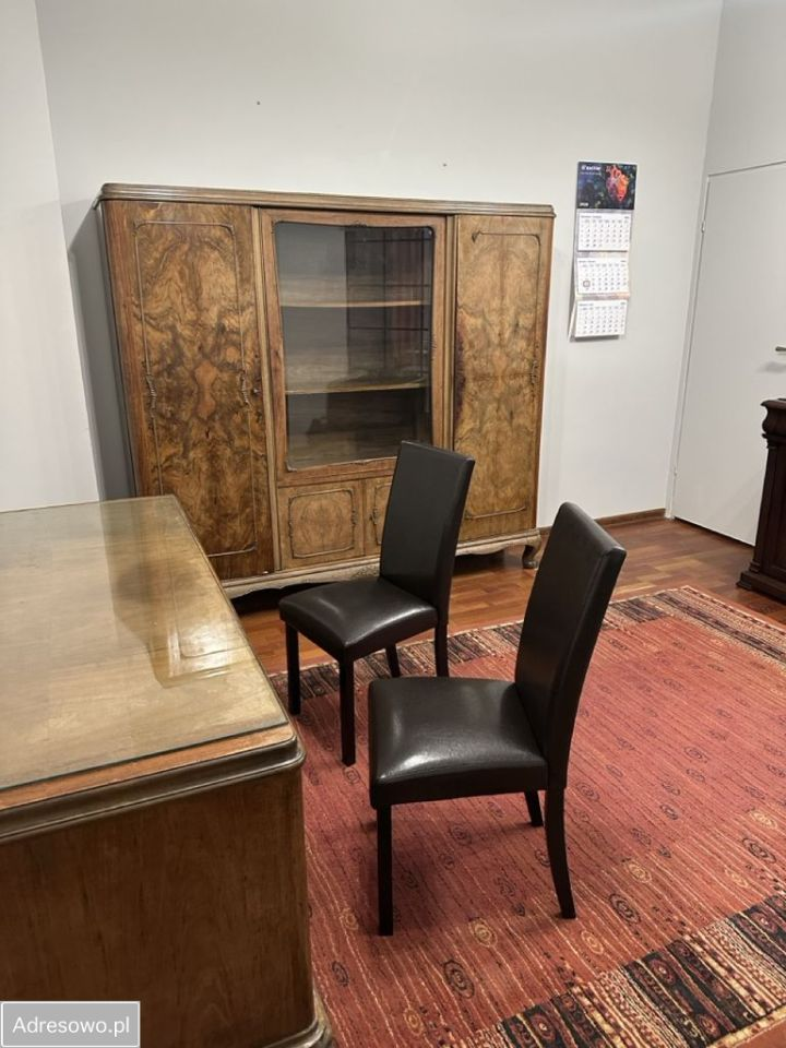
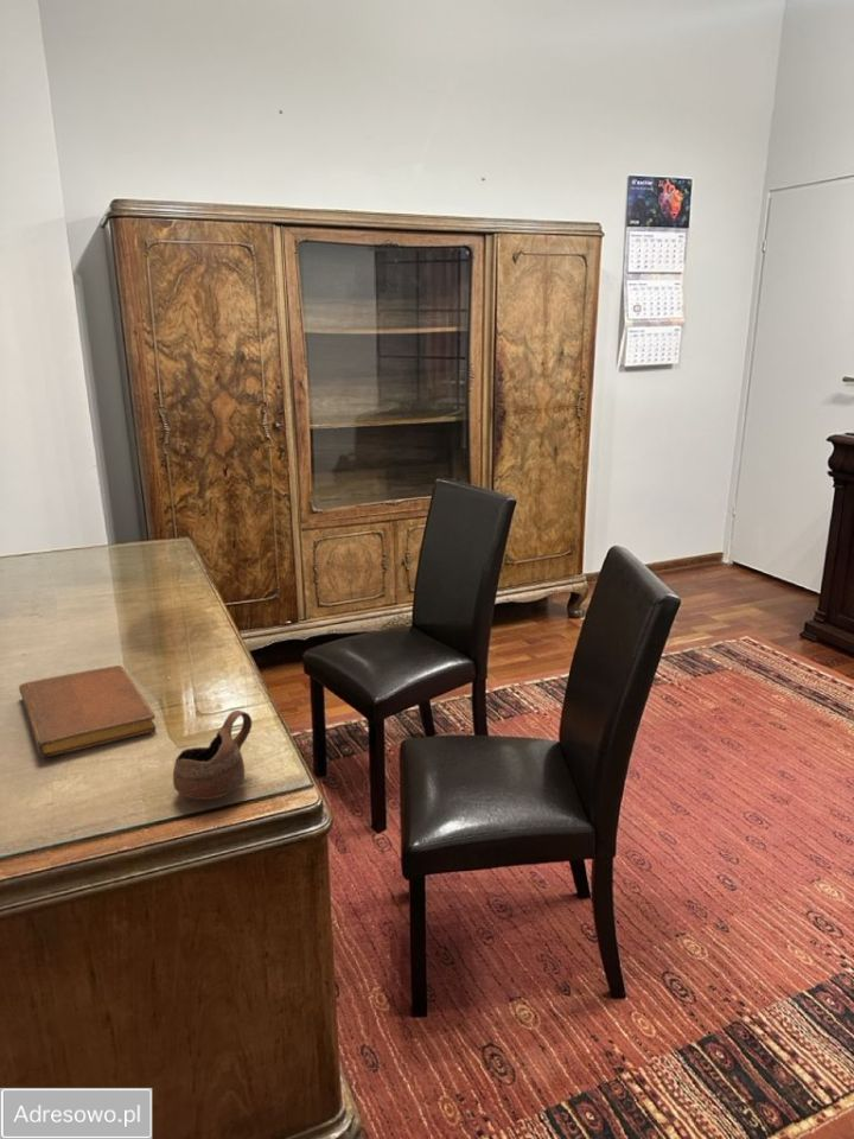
+ cup [172,708,253,801]
+ notebook [18,664,157,758]
